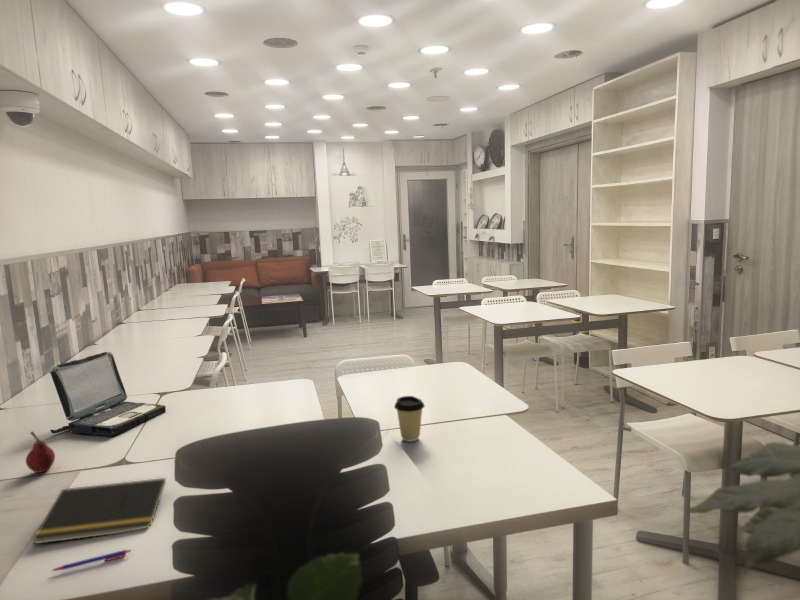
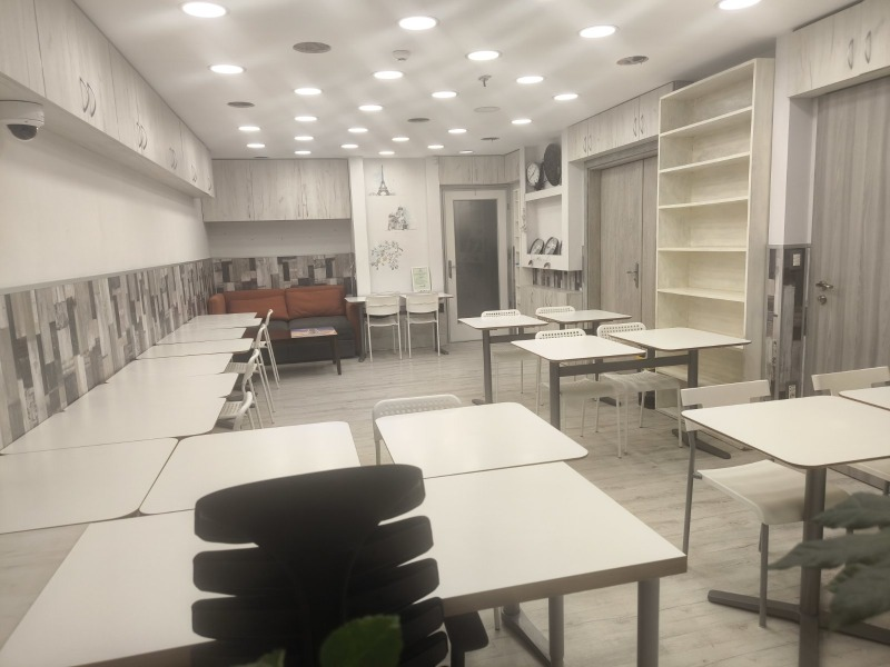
- laptop [49,351,167,437]
- coffee cup [393,395,426,443]
- pen [50,548,132,572]
- notepad [32,477,167,545]
- fruit [25,430,56,474]
